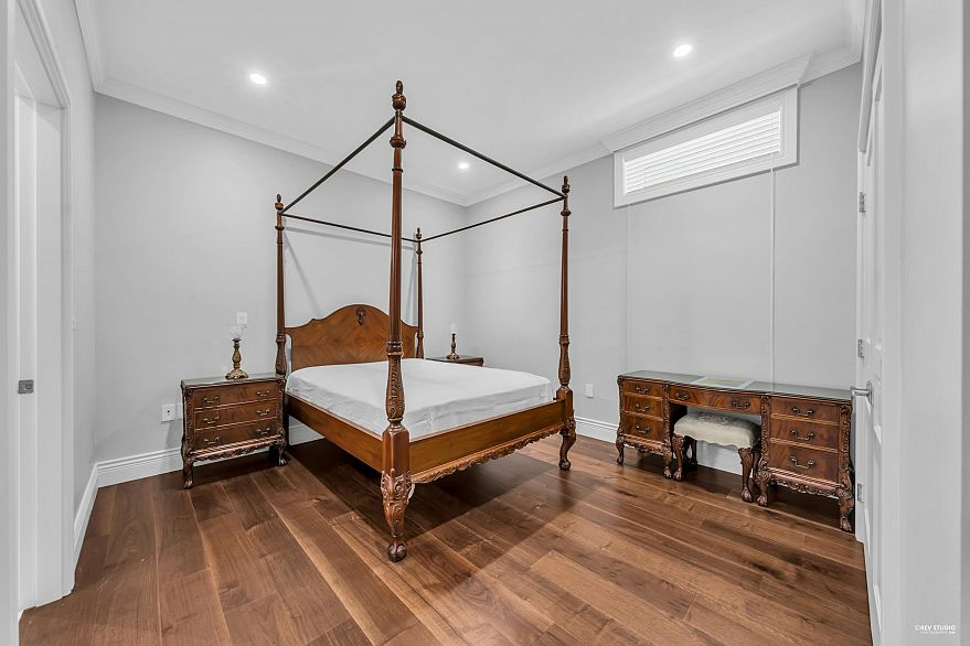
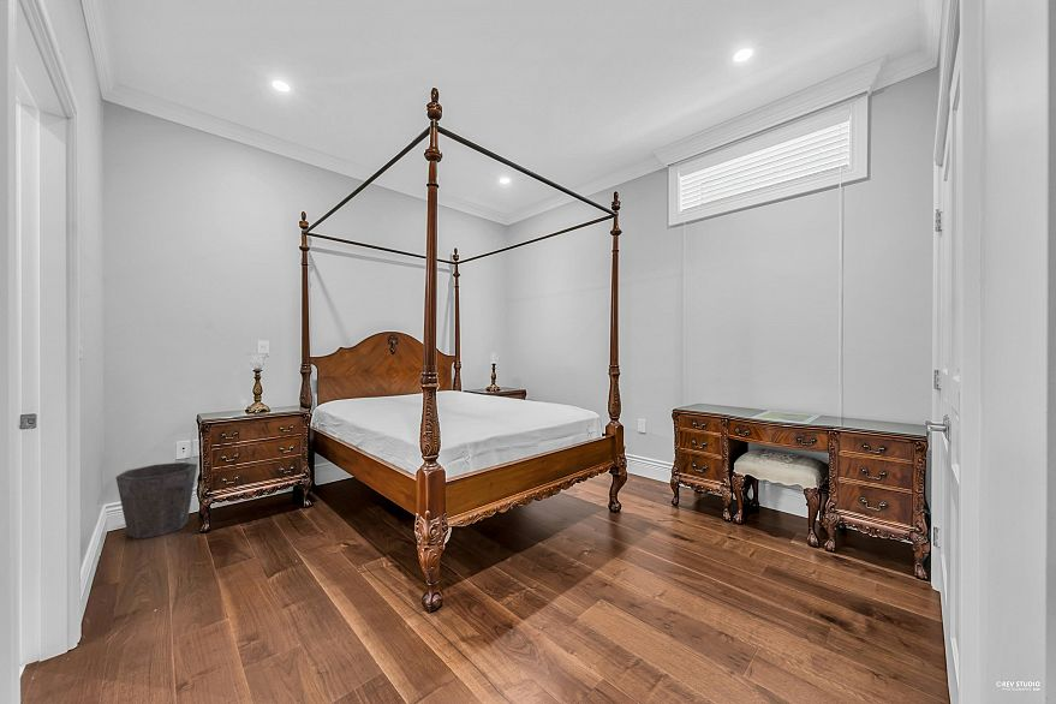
+ waste bin [115,461,198,539]
